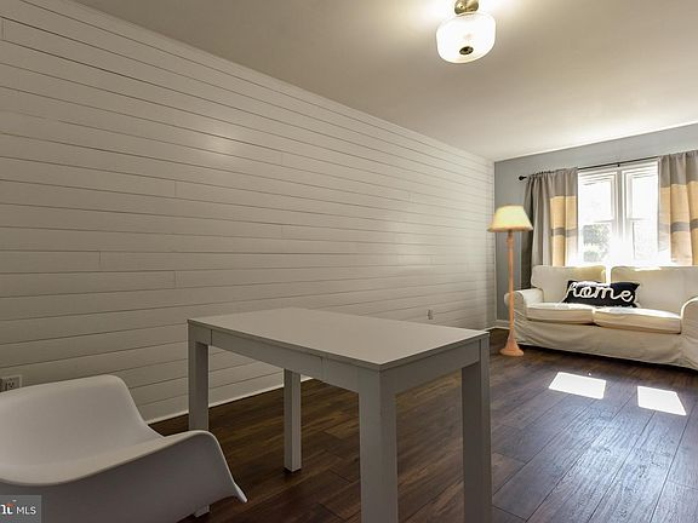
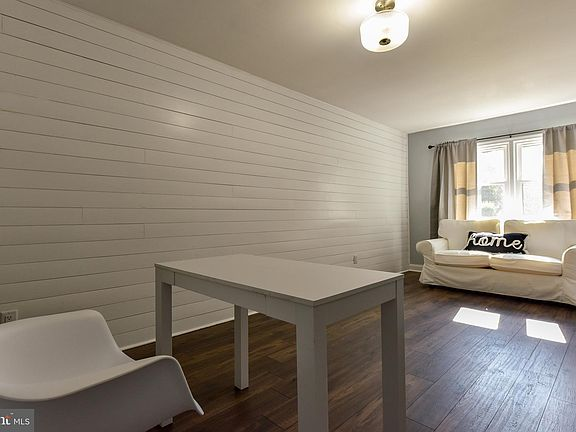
- floor lamp [486,203,534,357]
